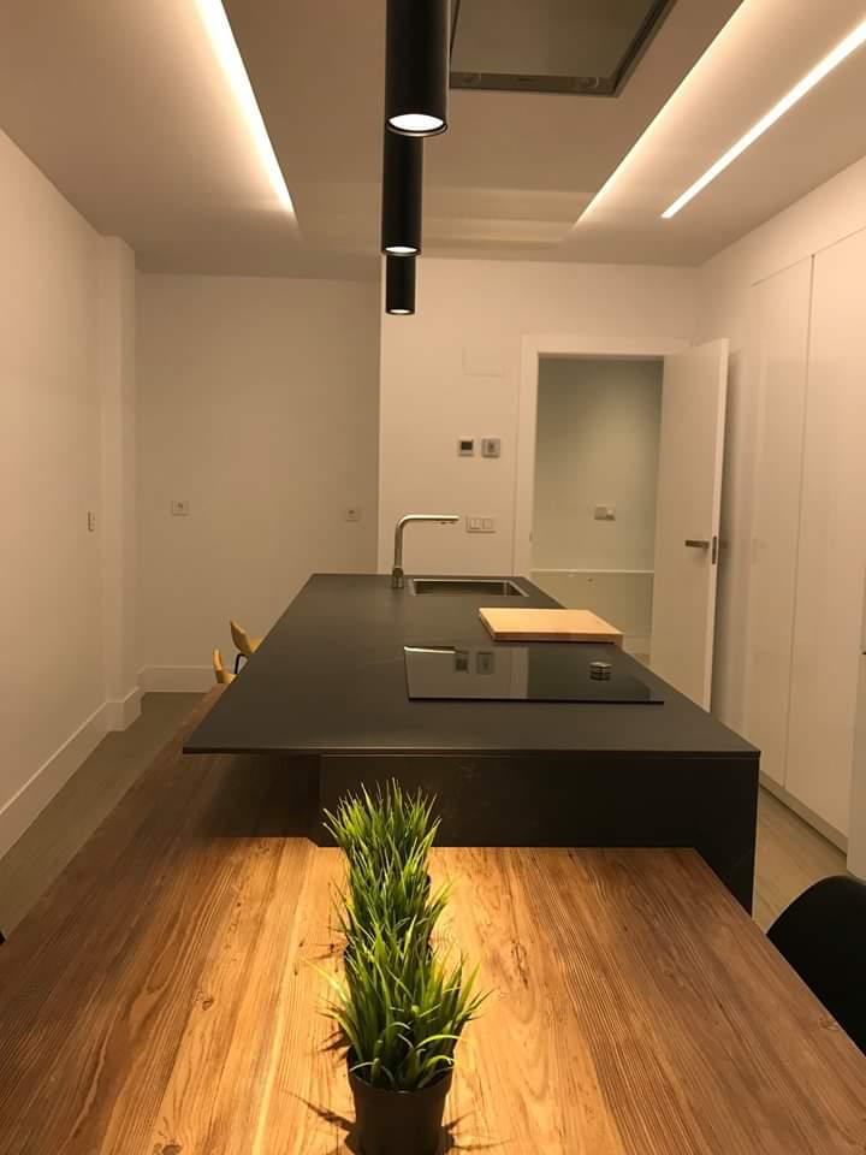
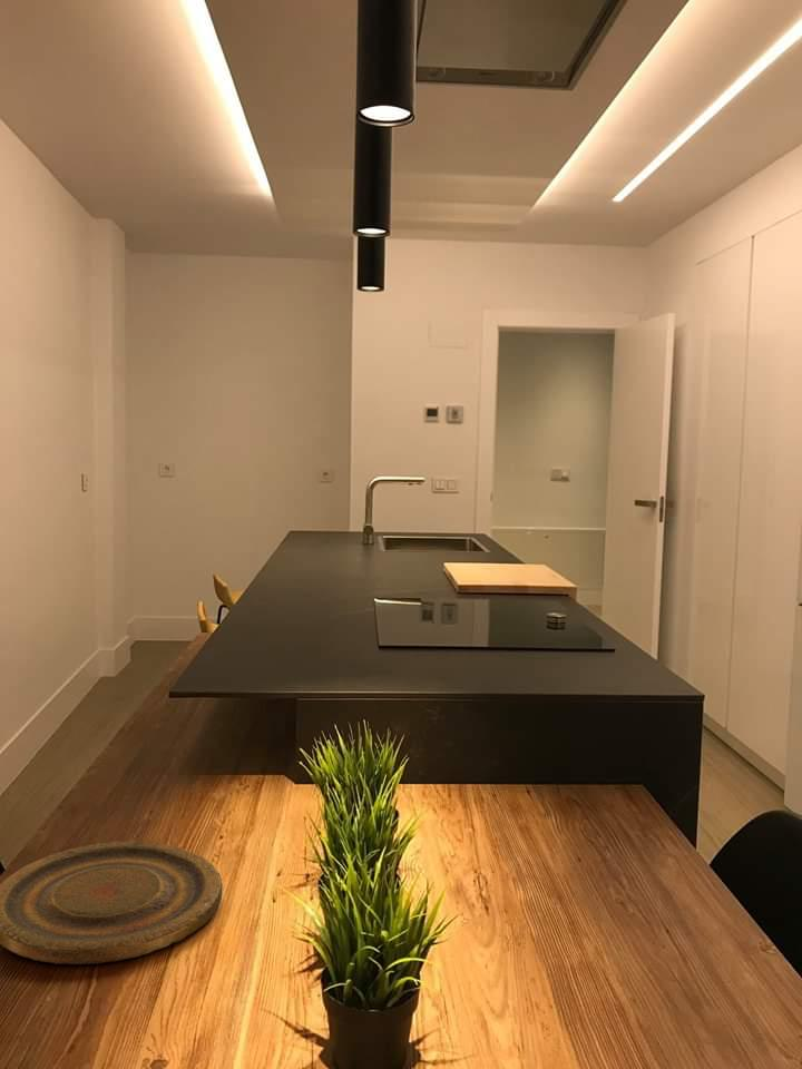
+ plate [0,840,223,965]
